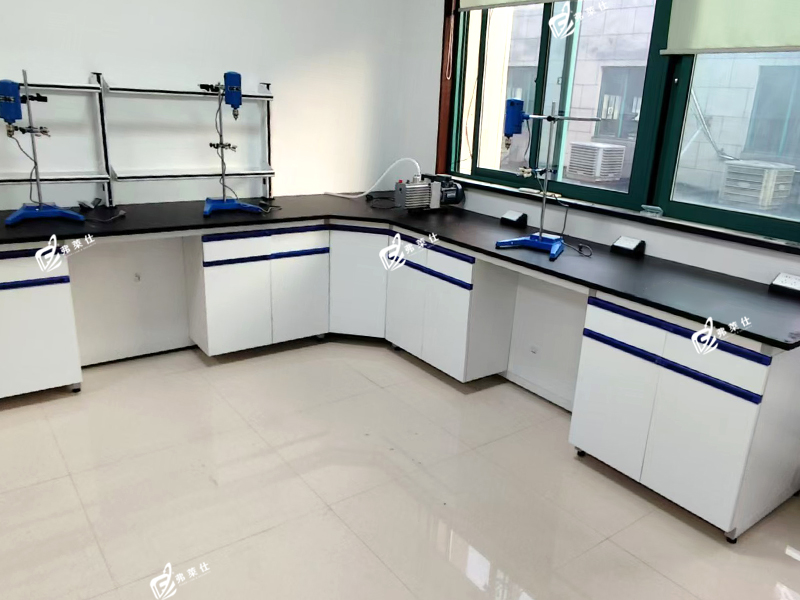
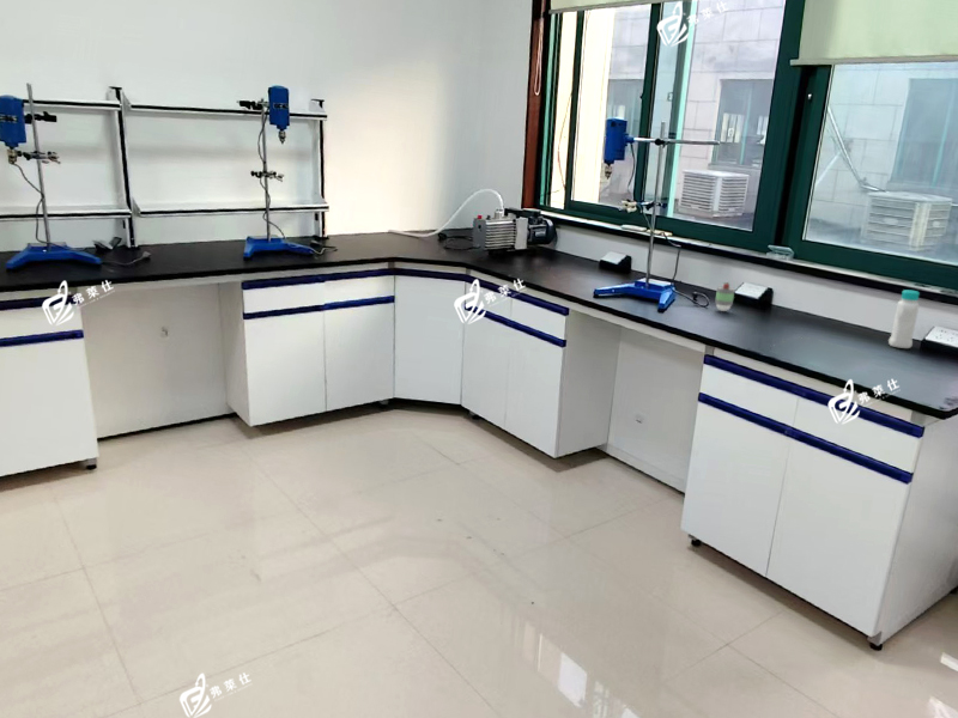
+ bottle [887,288,921,349]
+ beverage cup [714,281,735,312]
